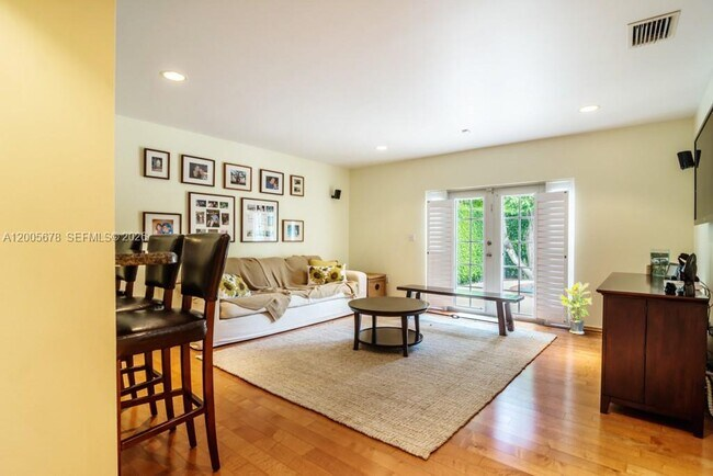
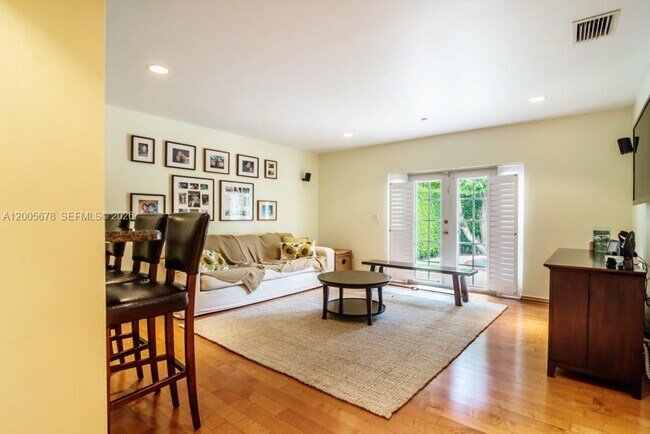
- potted plant [558,280,593,336]
